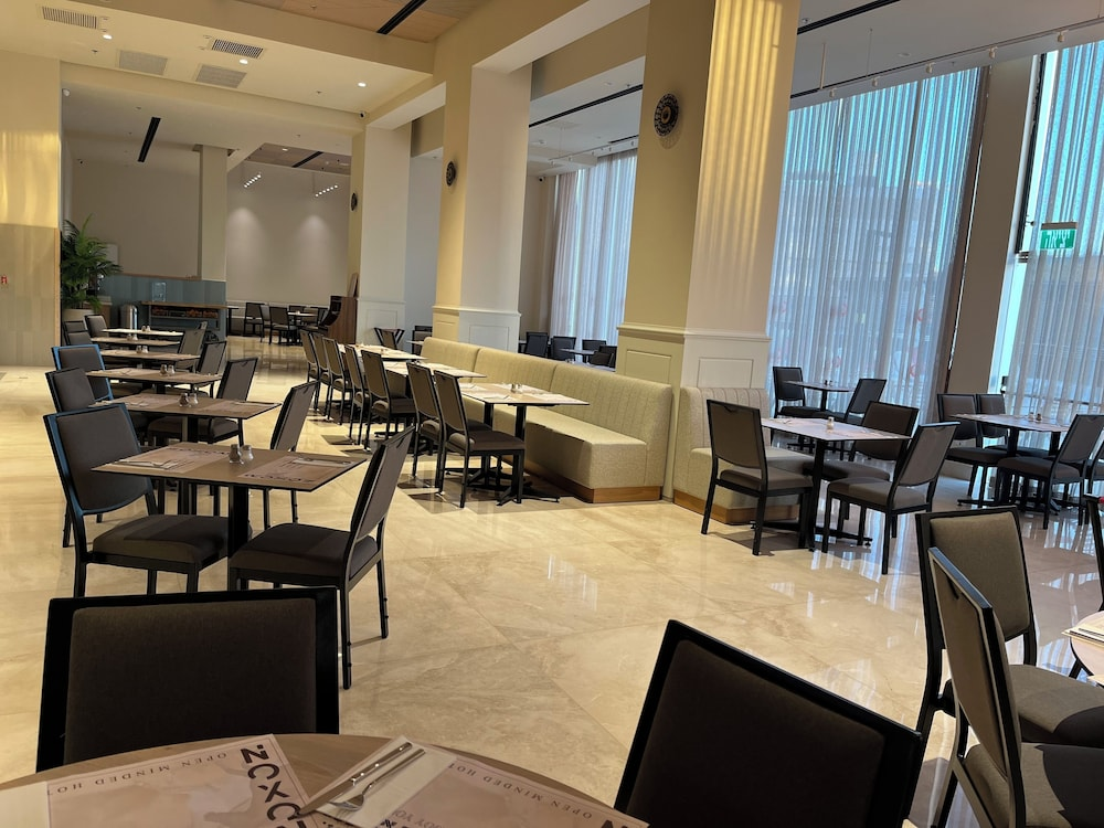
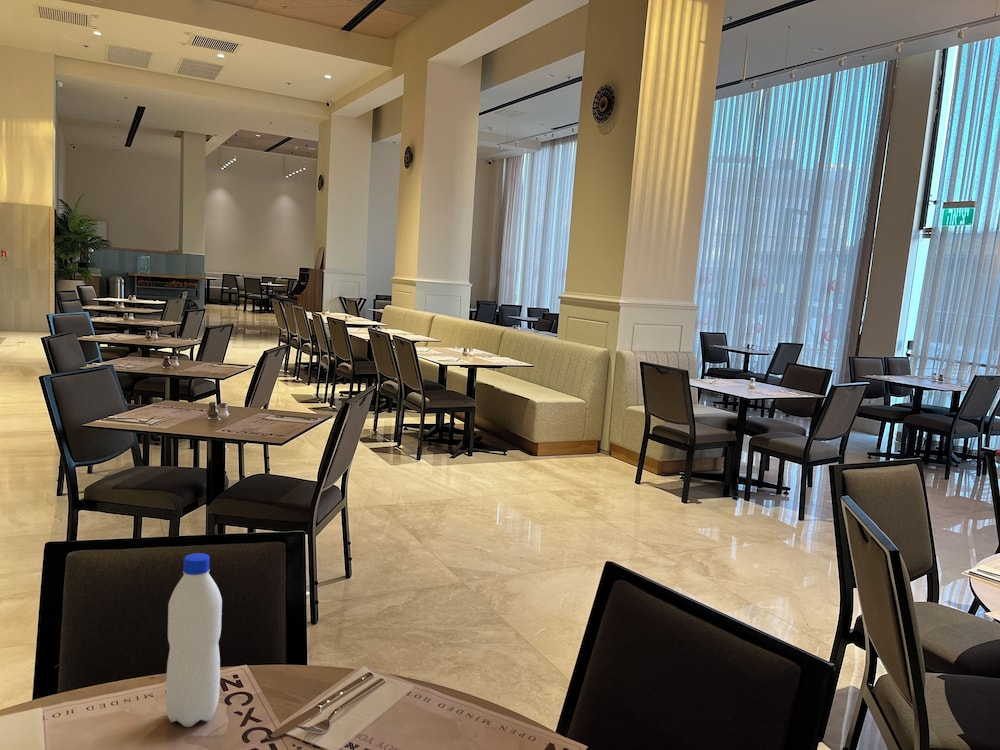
+ water bottle [165,552,223,728]
